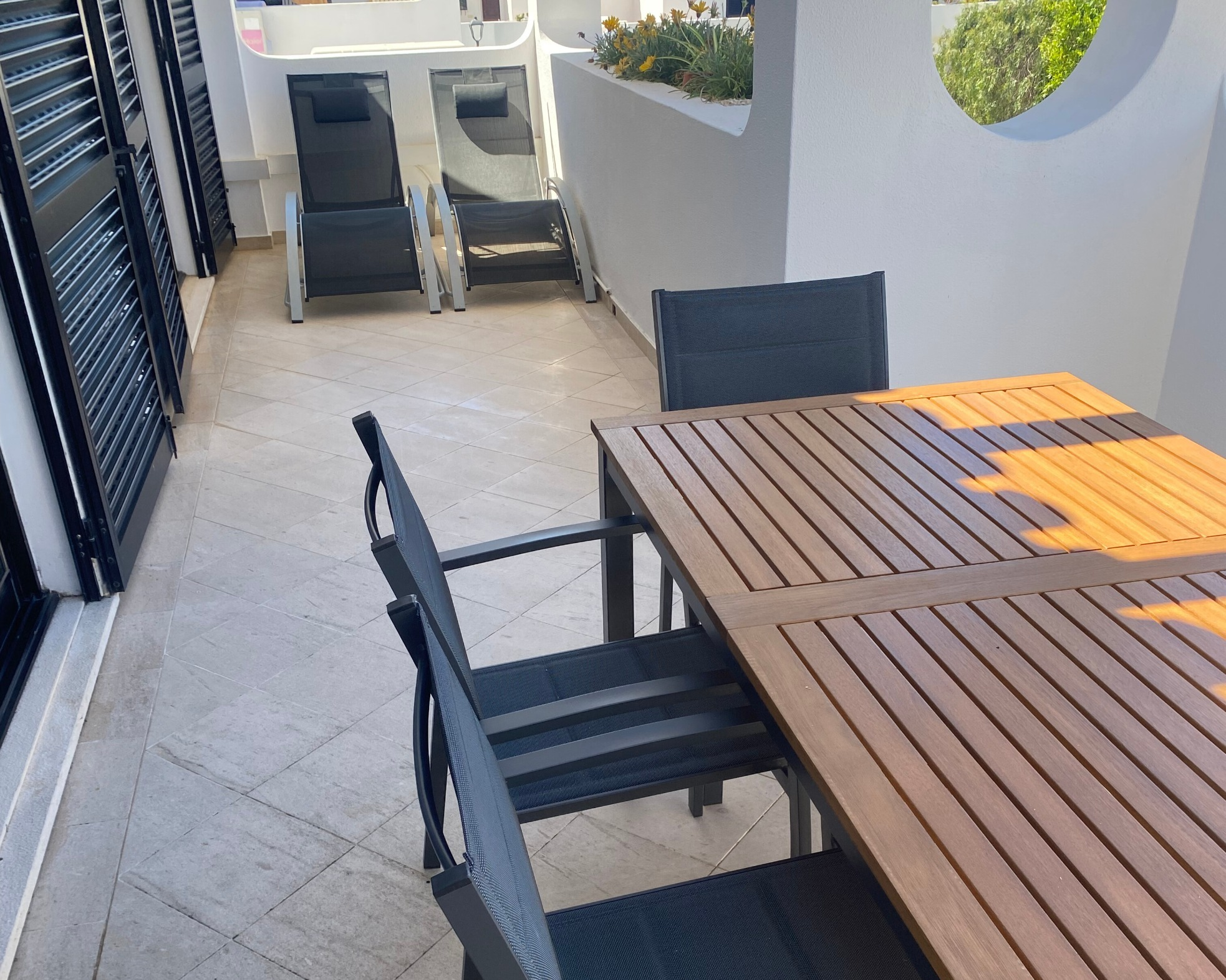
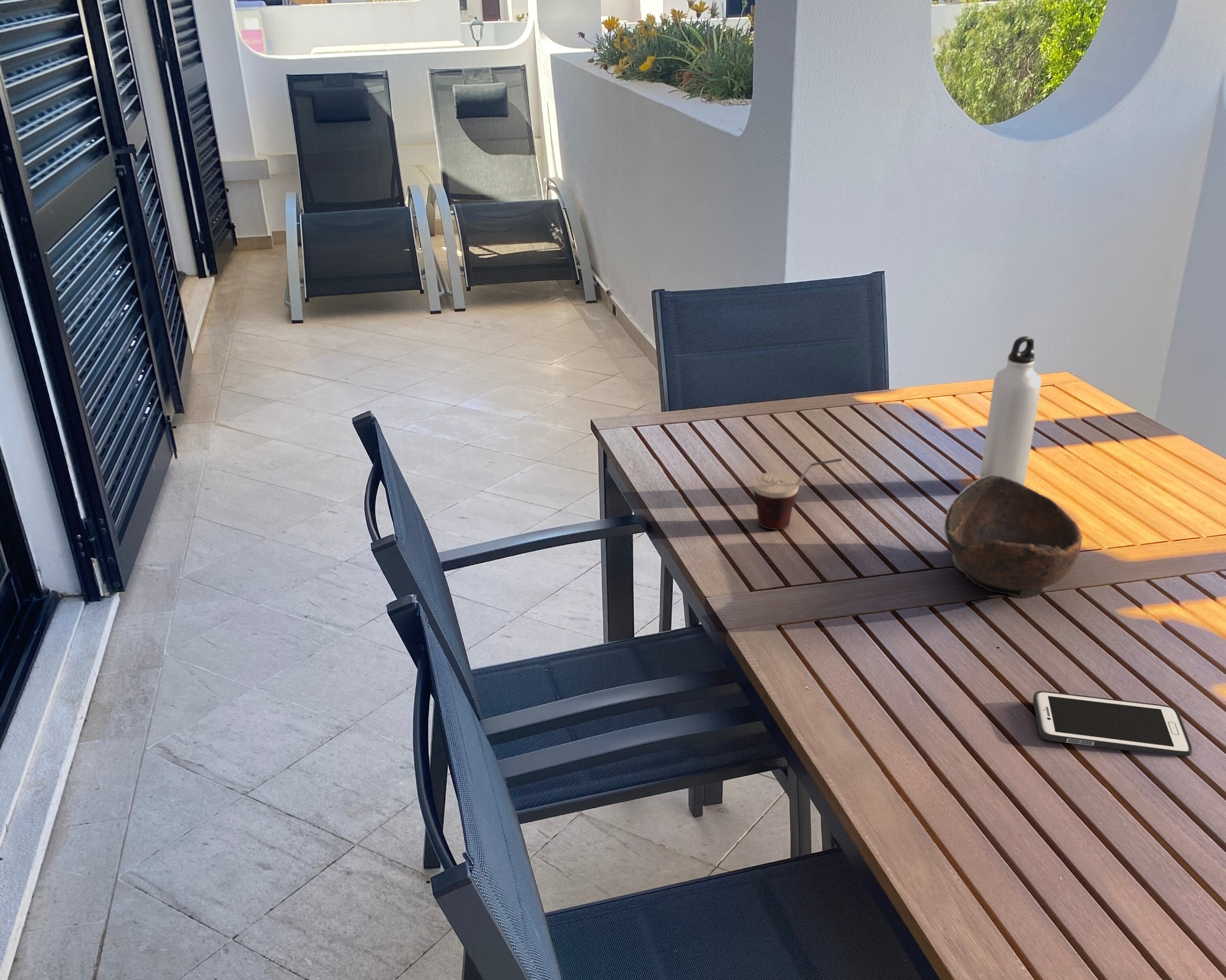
+ cell phone [1033,691,1193,757]
+ cup [751,458,842,531]
+ bowl [944,476,1083,599]
+ water bottle [979,335,1042,486]
